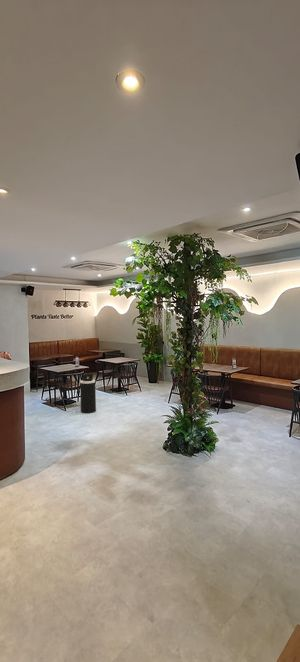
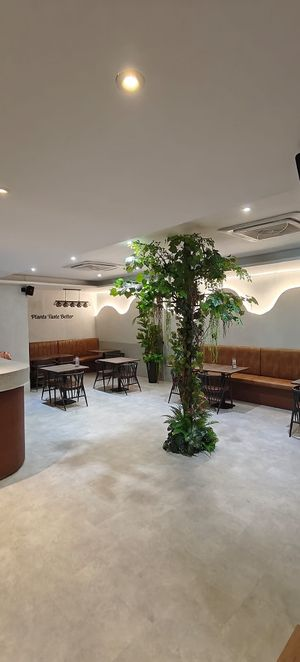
- trash can [79,373,97,414]
